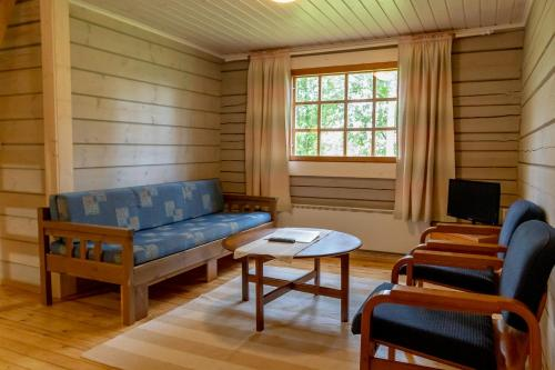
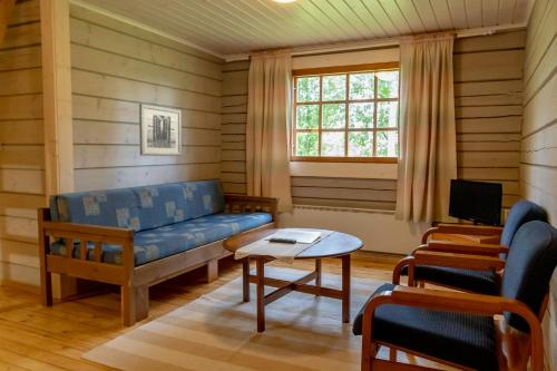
+ wall art [138,102,183,157]
